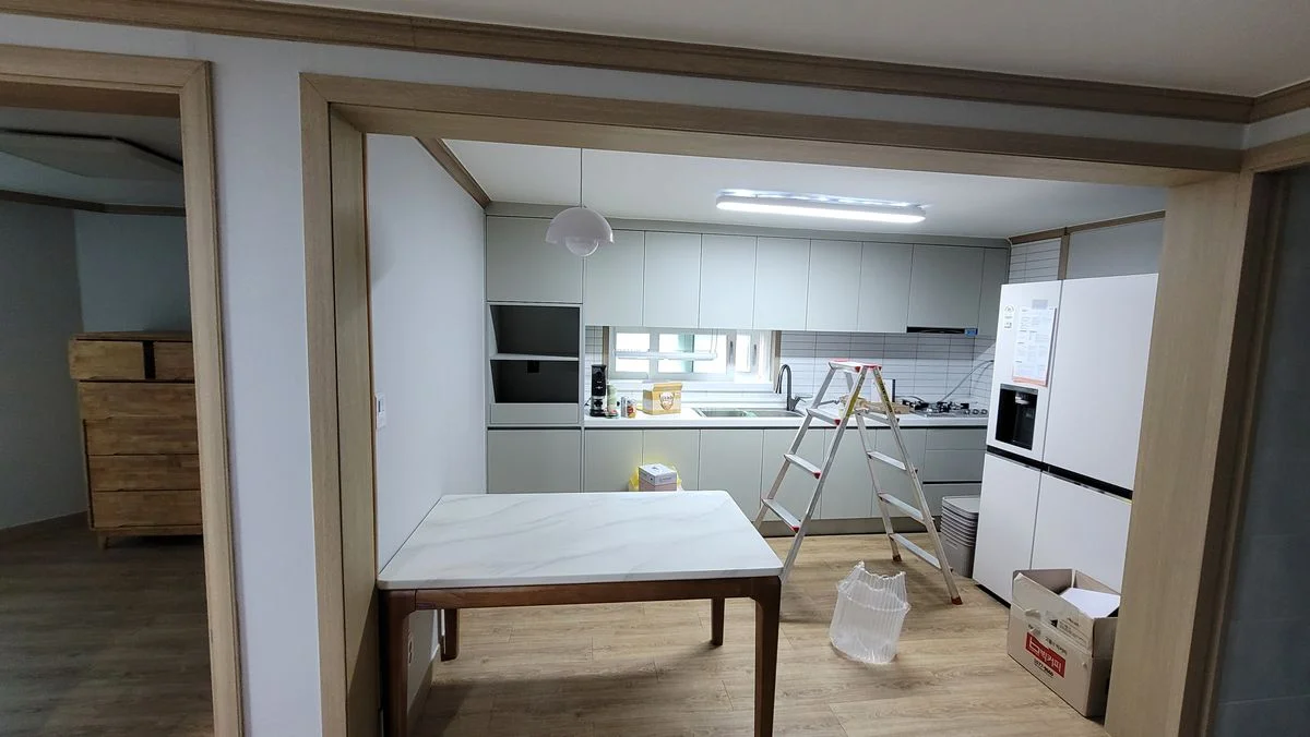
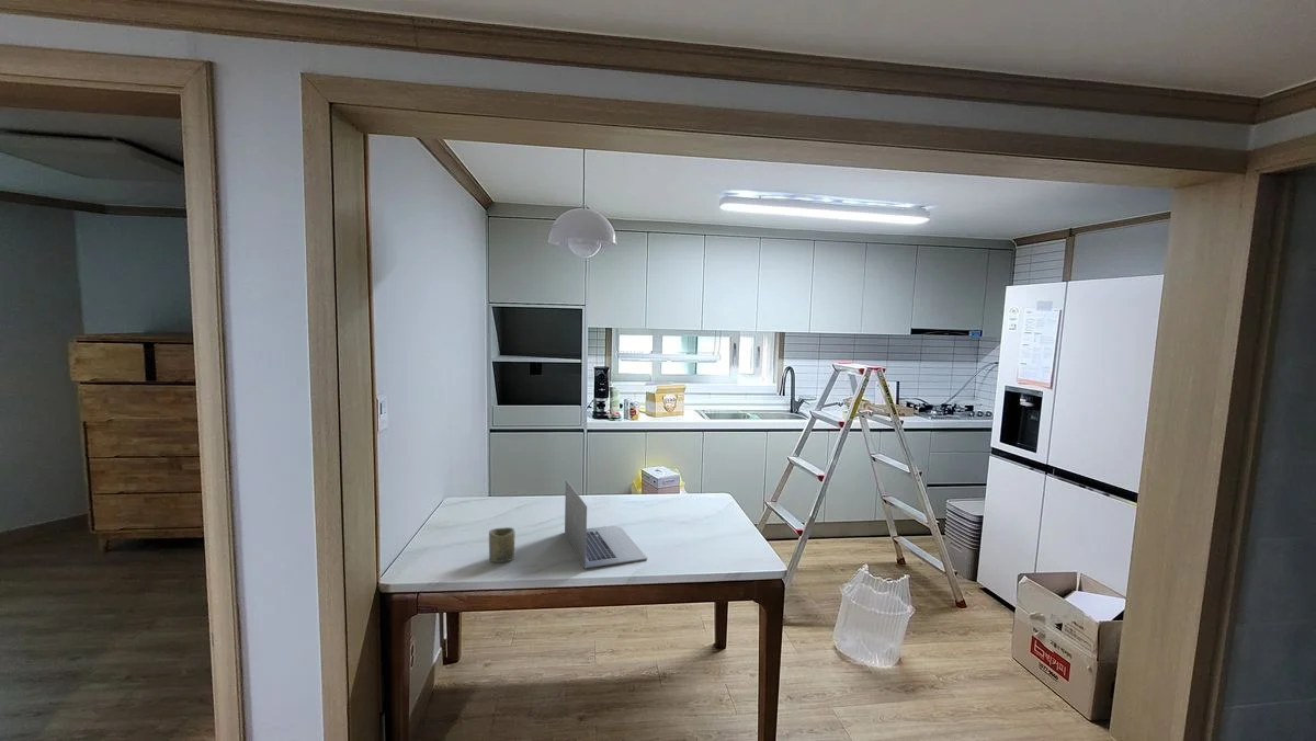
+ cup [488,526,515,563]
+ laptop [564,478,648,569]
